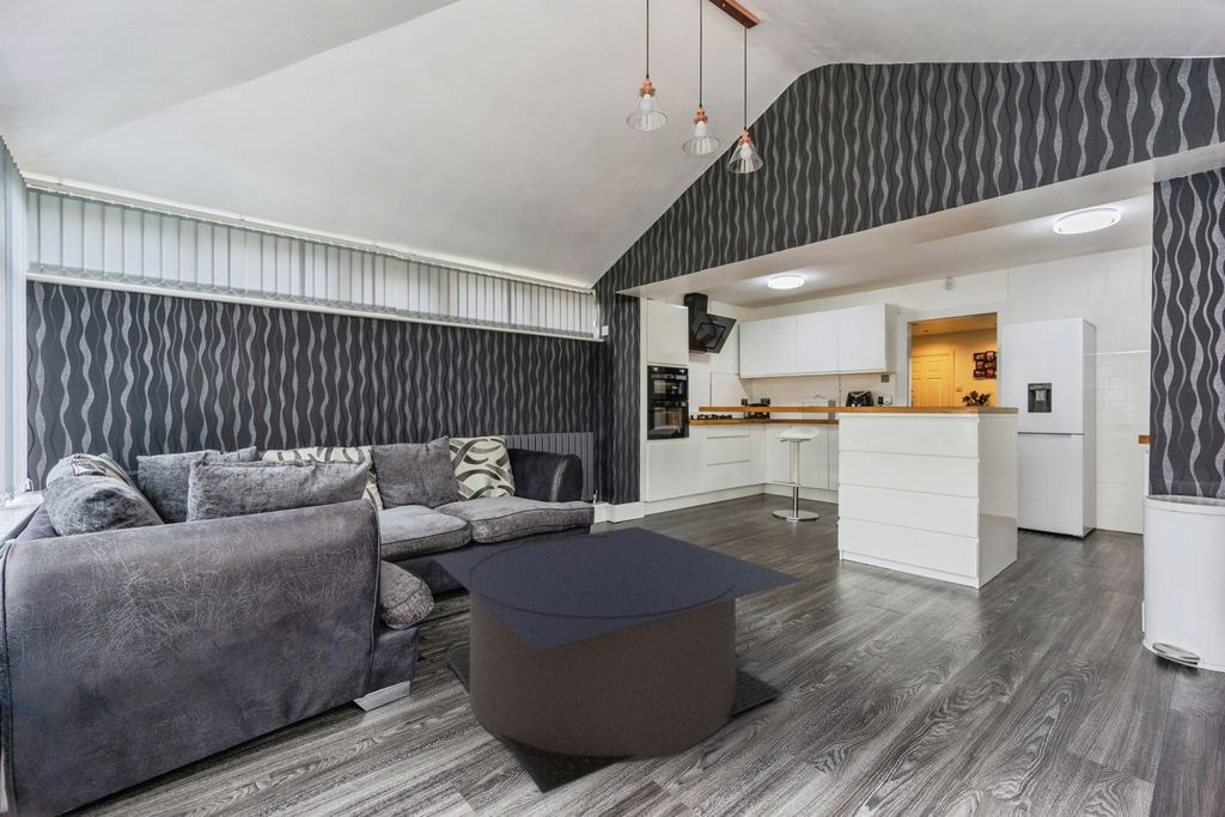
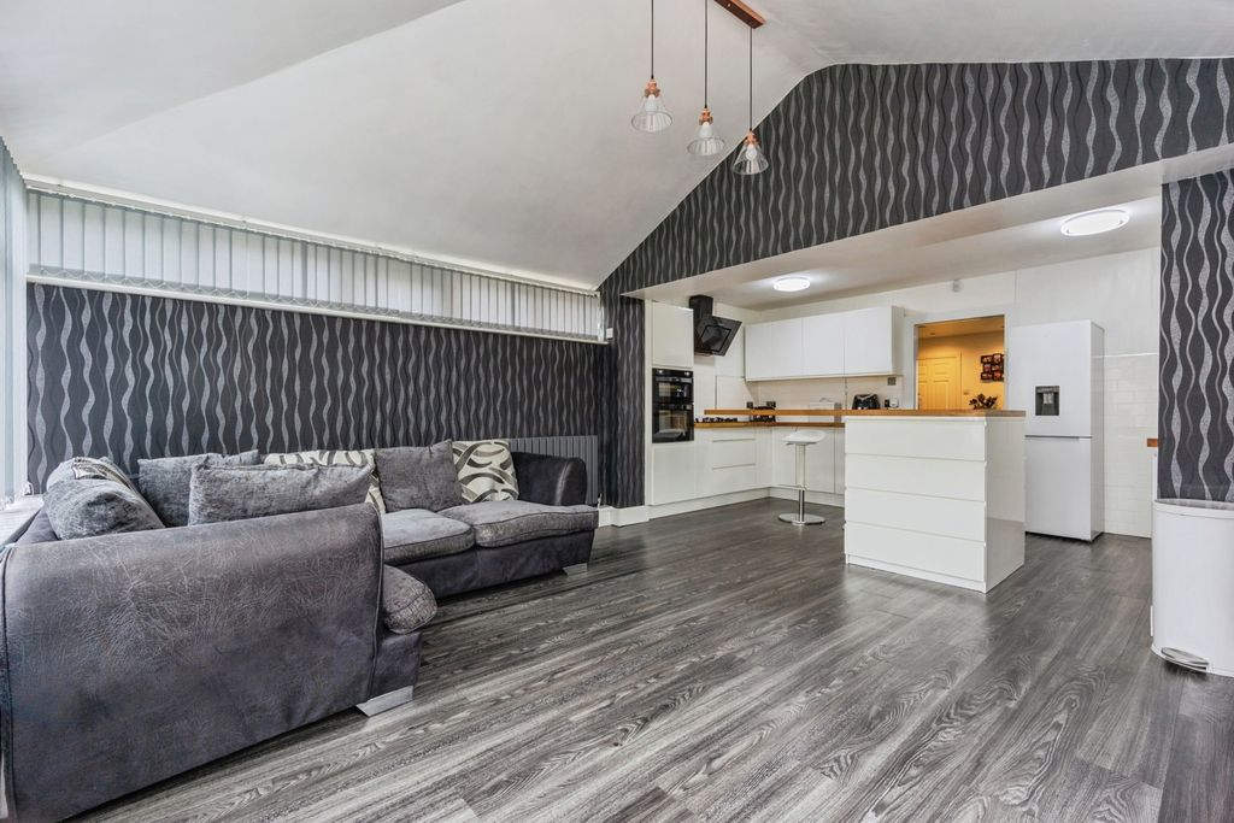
- coffee table [431,525,806,795]
